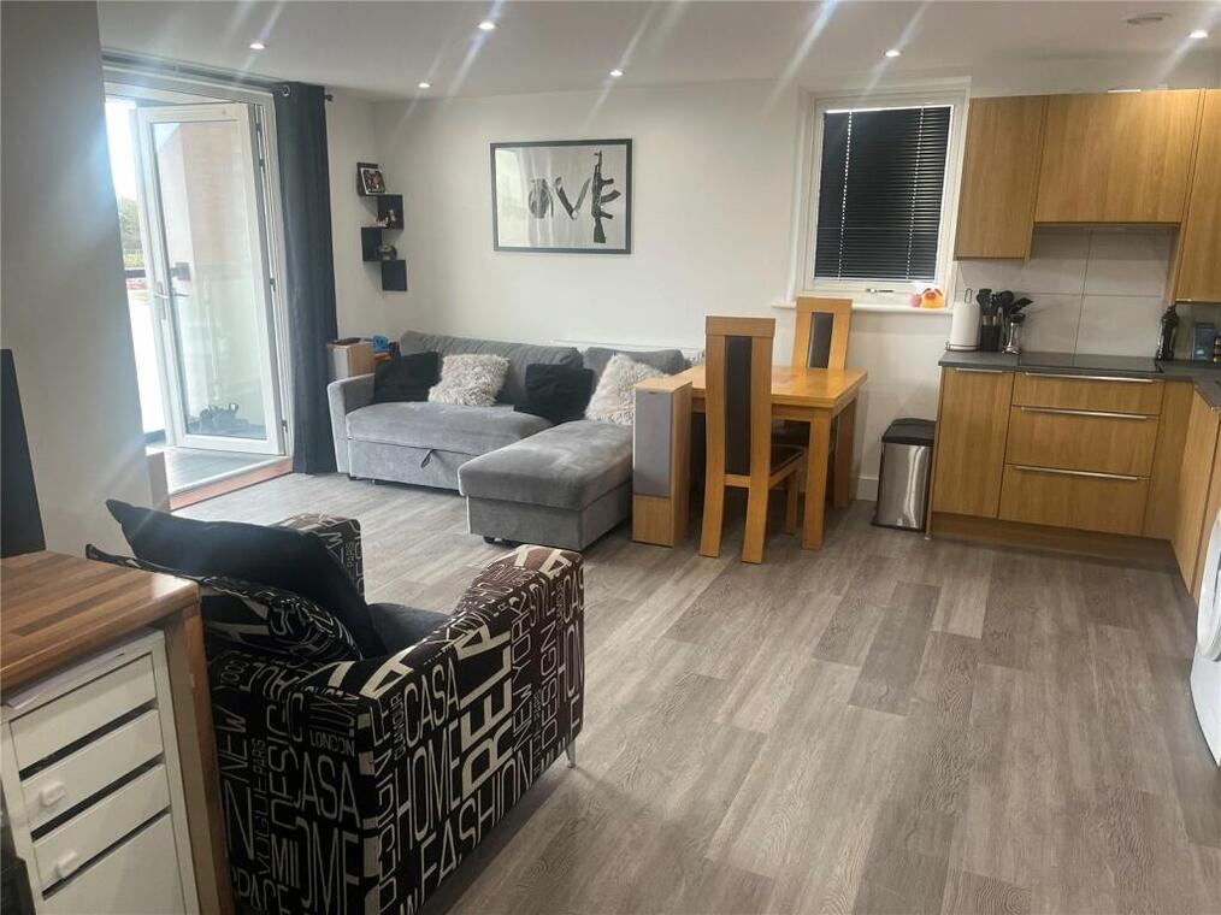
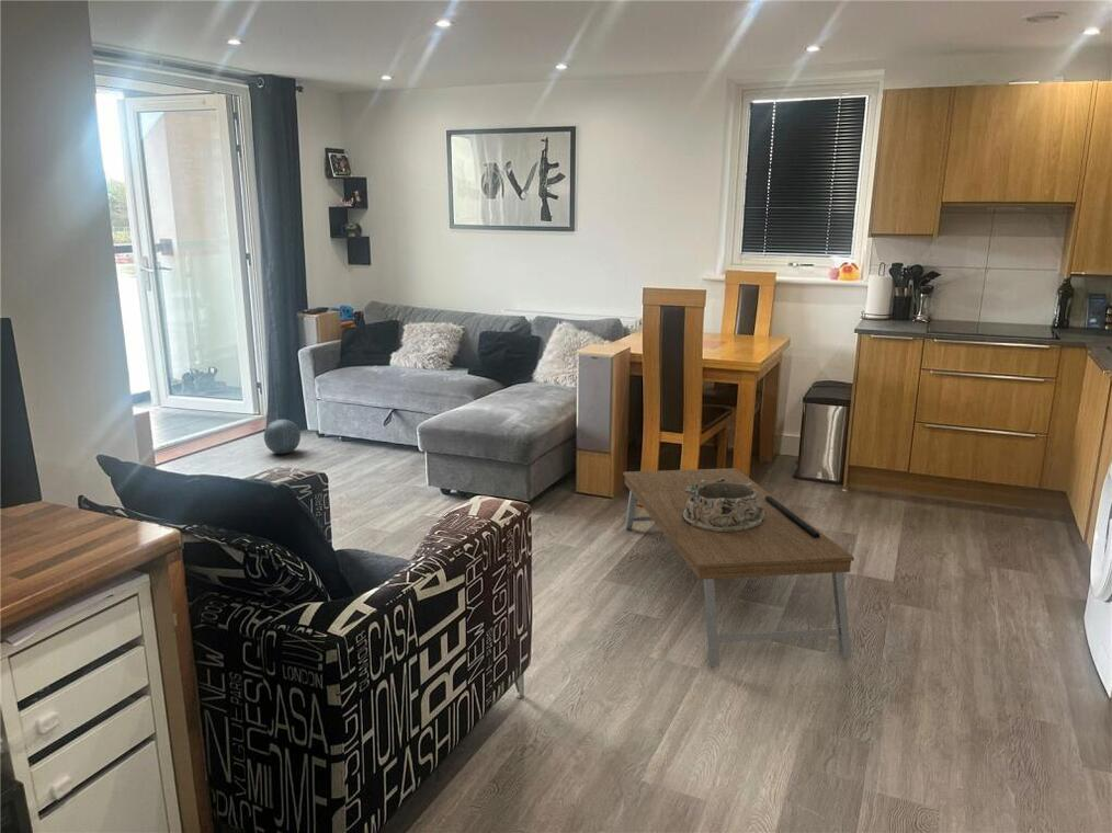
+ coffee table [622,467,855,667]
+ ball [263,419,302,455]
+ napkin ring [682,478,765,532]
